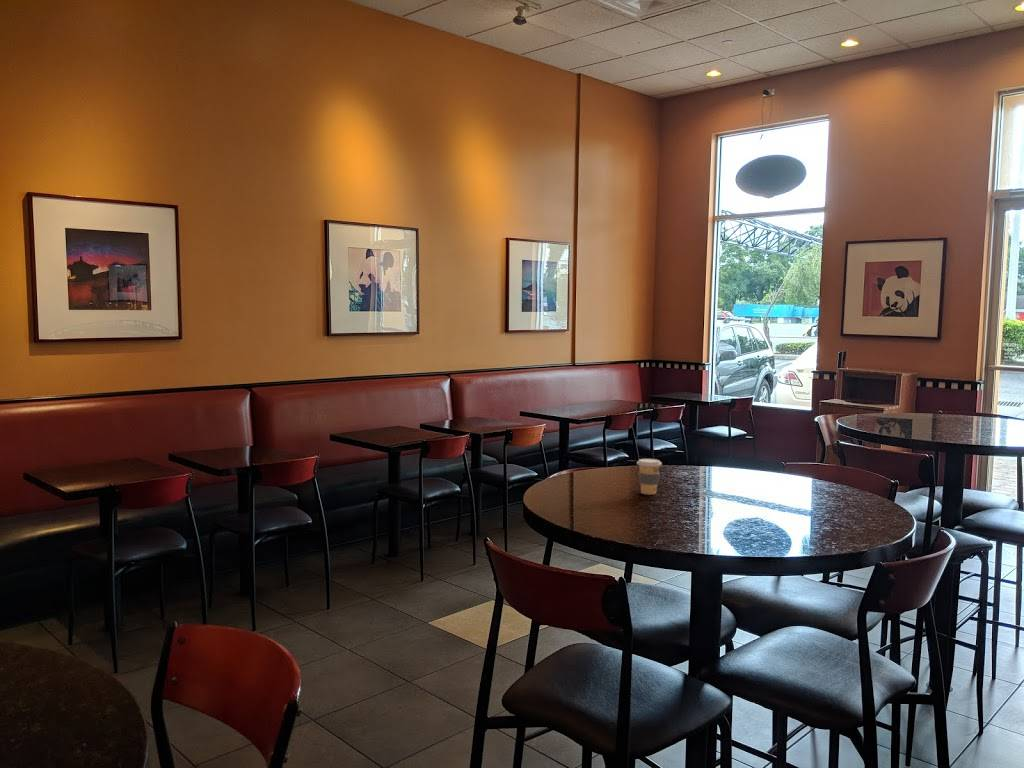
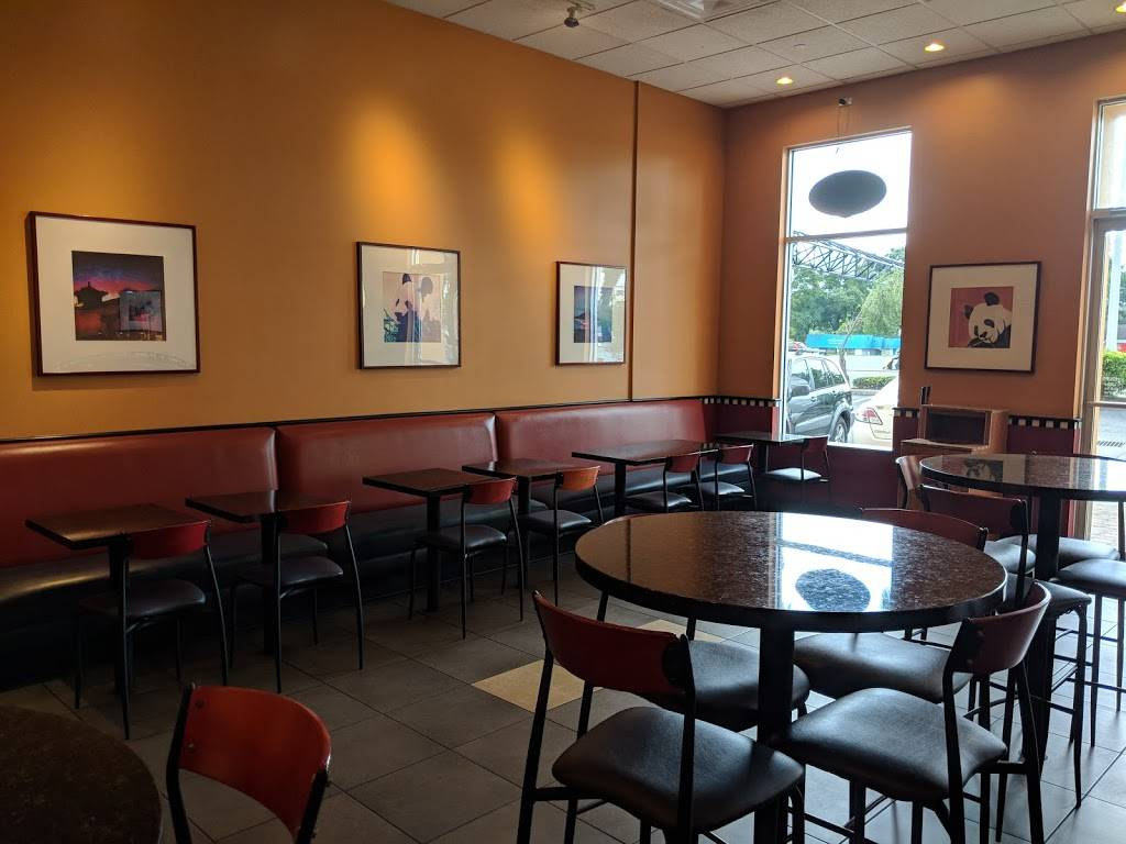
- coffee cup [636,458,663,496]
